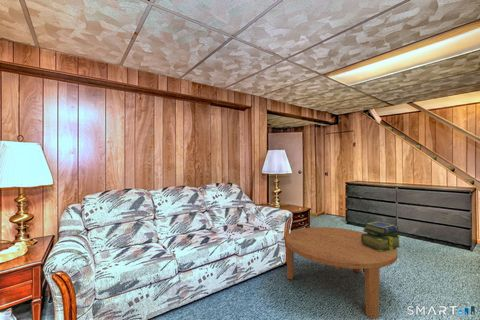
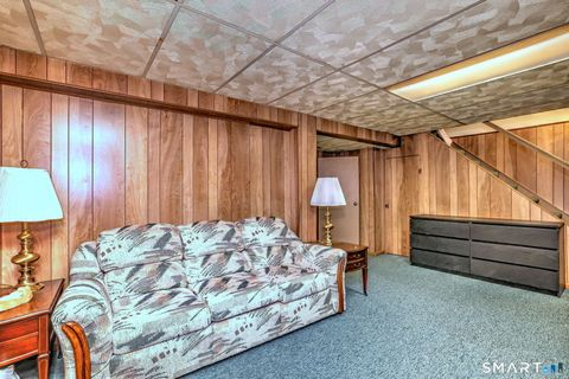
- stack of books [361,220,402,251]
- coffee table [285,226,399,320]
